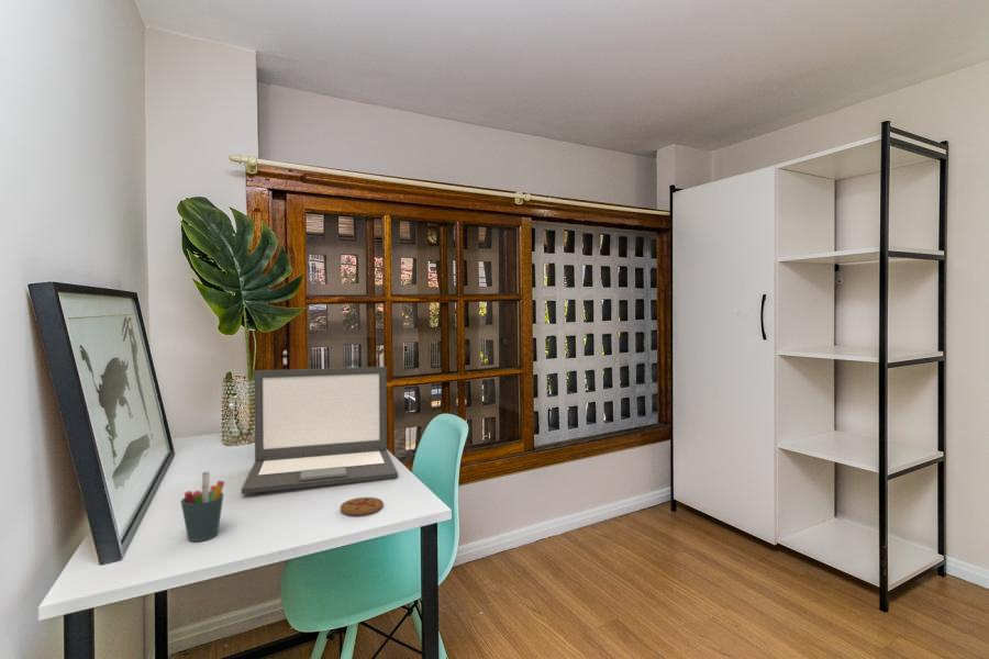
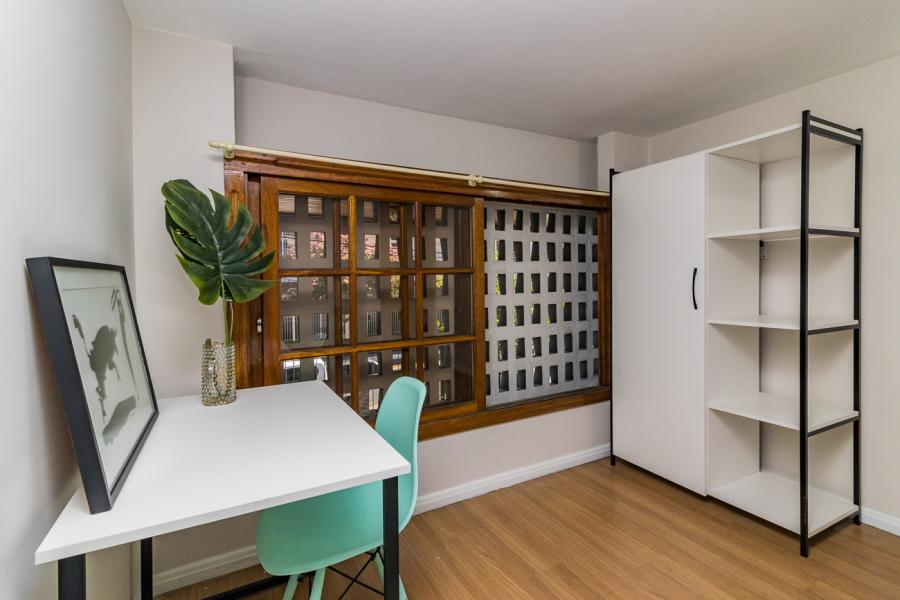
- laptop [241,366,399,495]
- coaster [340,496,385,516]
- pen holder [180,470,225,543]
